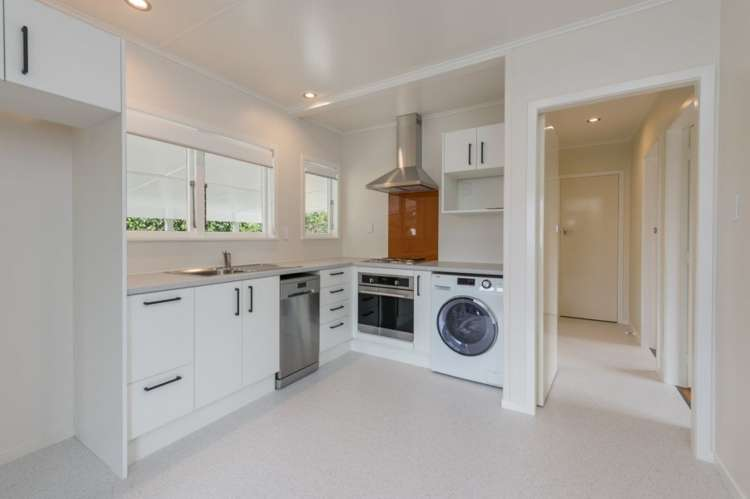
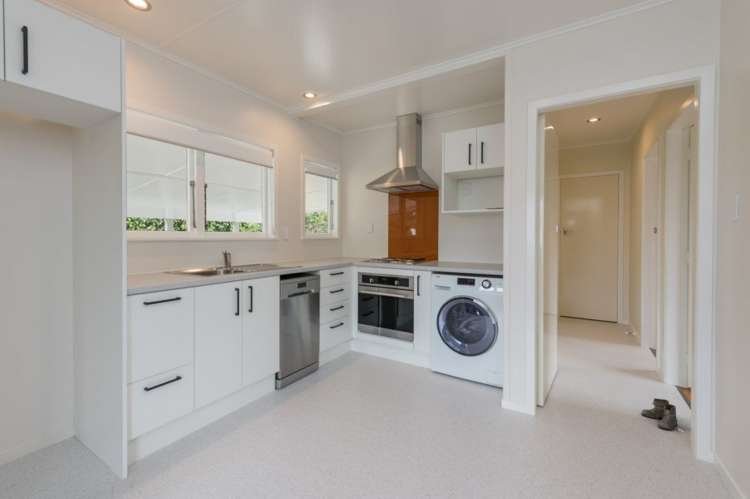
+ boots [640,397,679,431]
